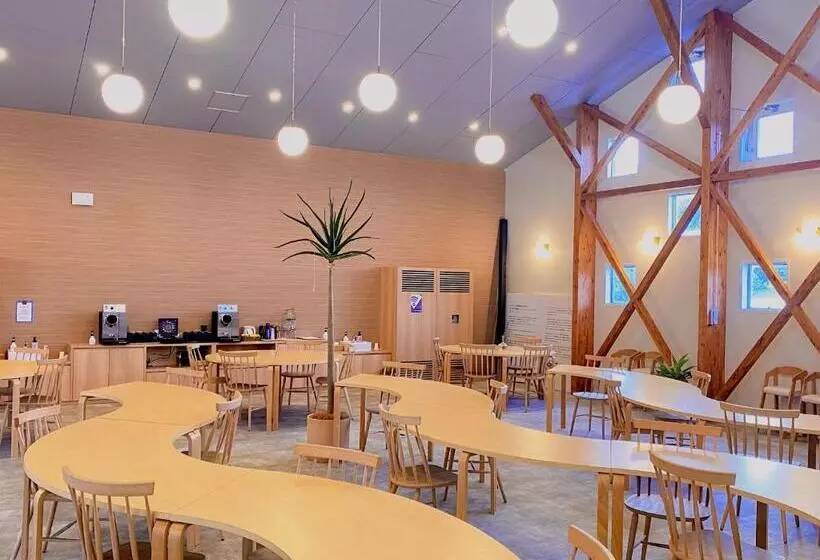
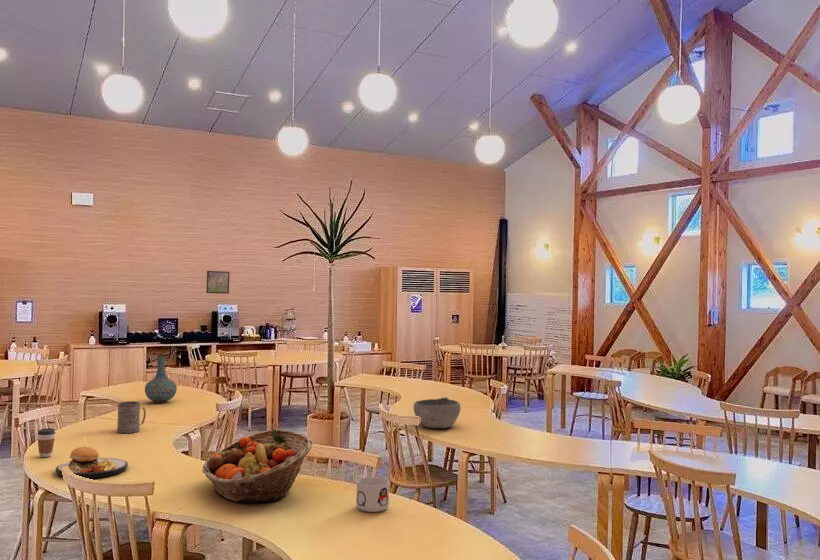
+ mug [355,476,390,513]
+ mug [116,400,147,434]
+ fruit basket [201,428,314,503]
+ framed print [206,270,230,295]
+ coffee cup [36,427,56,458]
+ plate [55,445,129,479]
+ vase [144,355,178,404]
+ bowl [413,396,462,429]
